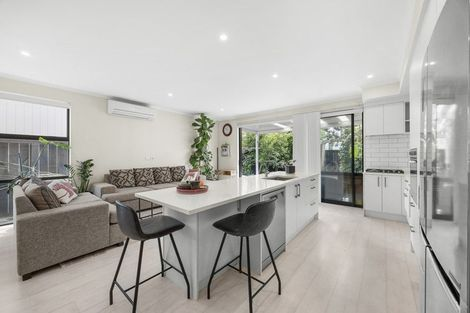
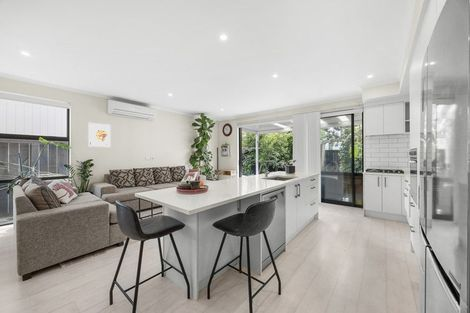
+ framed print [88,122,112,148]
